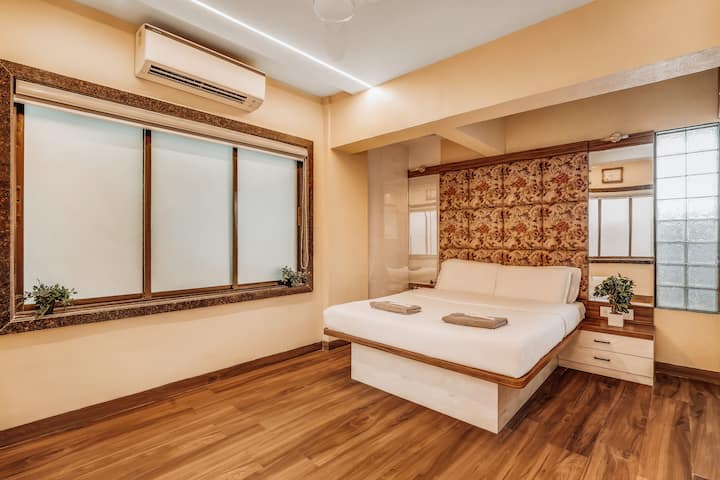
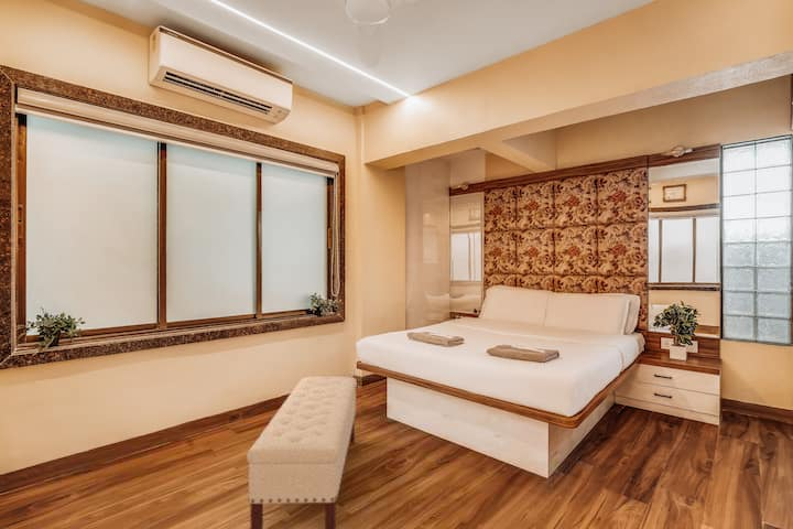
+ bench [246,376,358,529]
